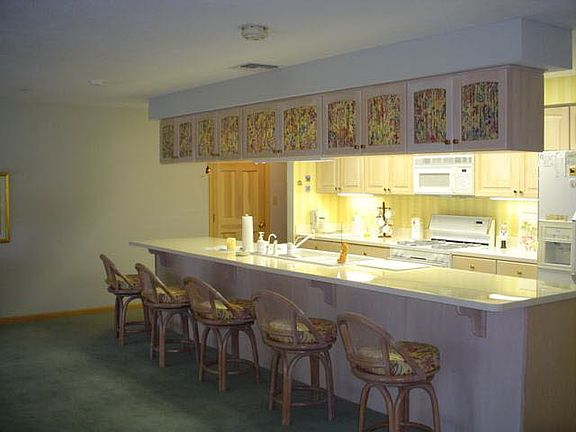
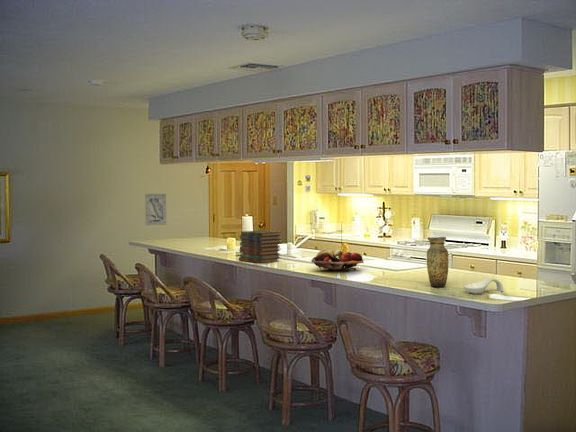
+ book stack [238,230,282,264]
+ vase [426,236,450,288]
+ spoon rest [463,277,504,295]
+ wall art [144,193,167,226]
+ fruit basket [310,249,364,272]
